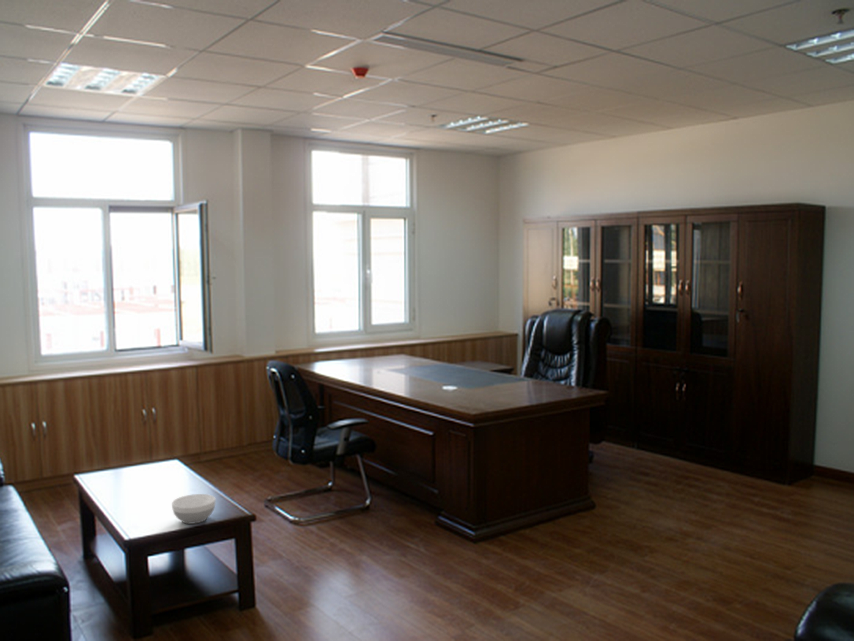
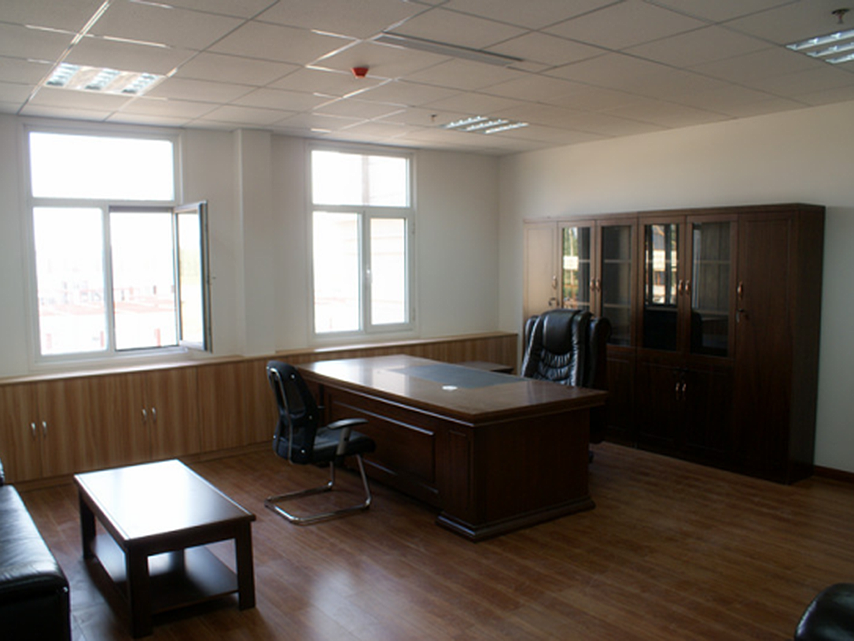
- bowl [171,493,217,525]
